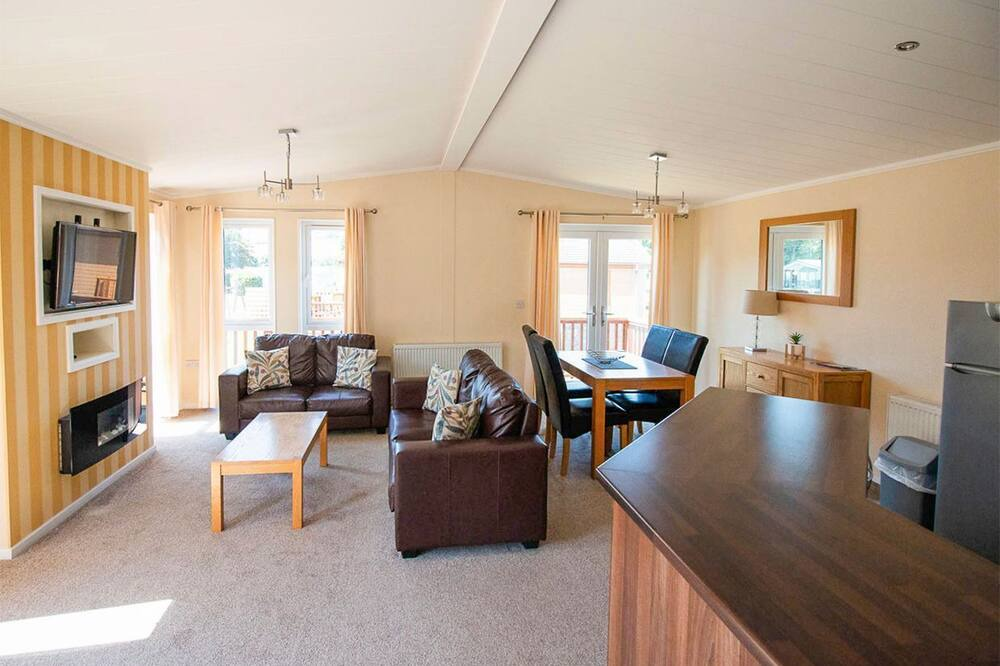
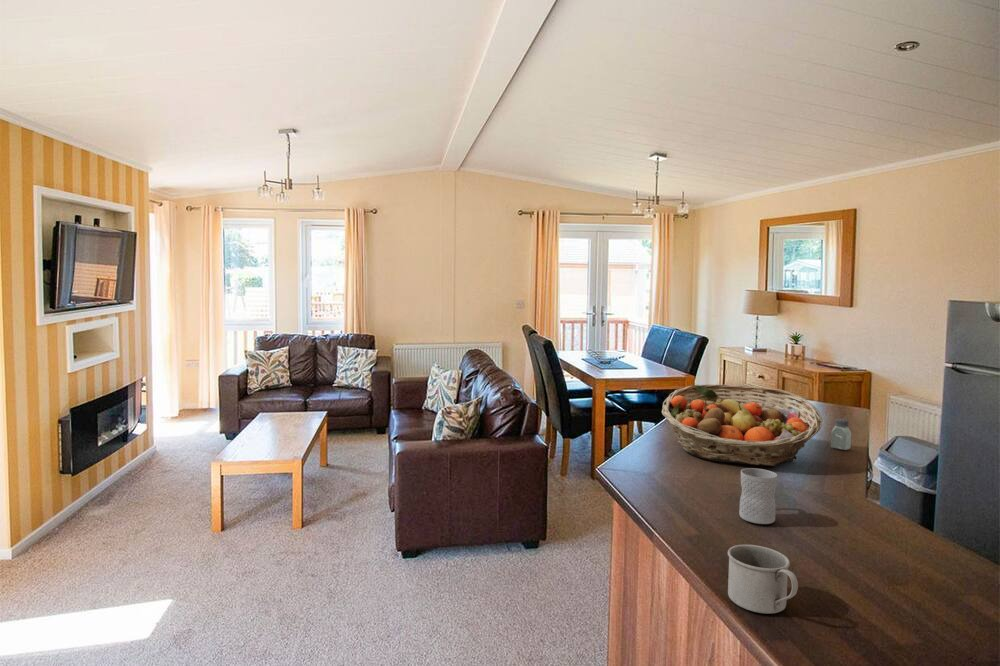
+ mug [738,467,778,525]
+ saltshaker [830,418,852,451]
+ mug [727,544,799,615]
+ fruit basket [661,383,823,467]
